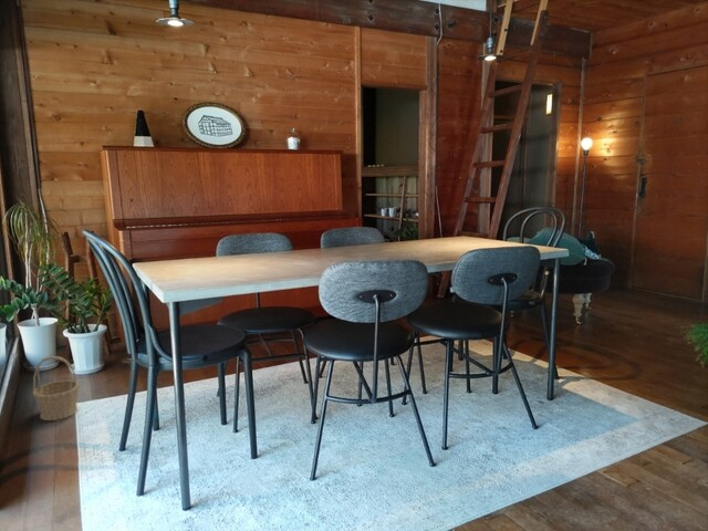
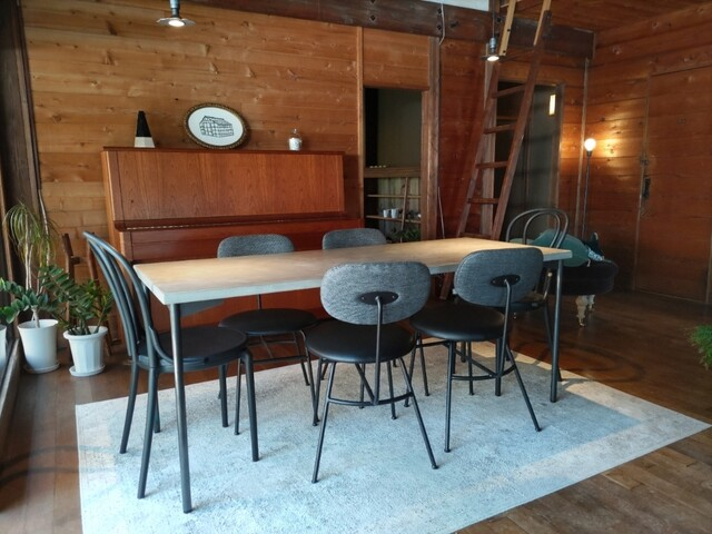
- basket [31,355,81,421]
